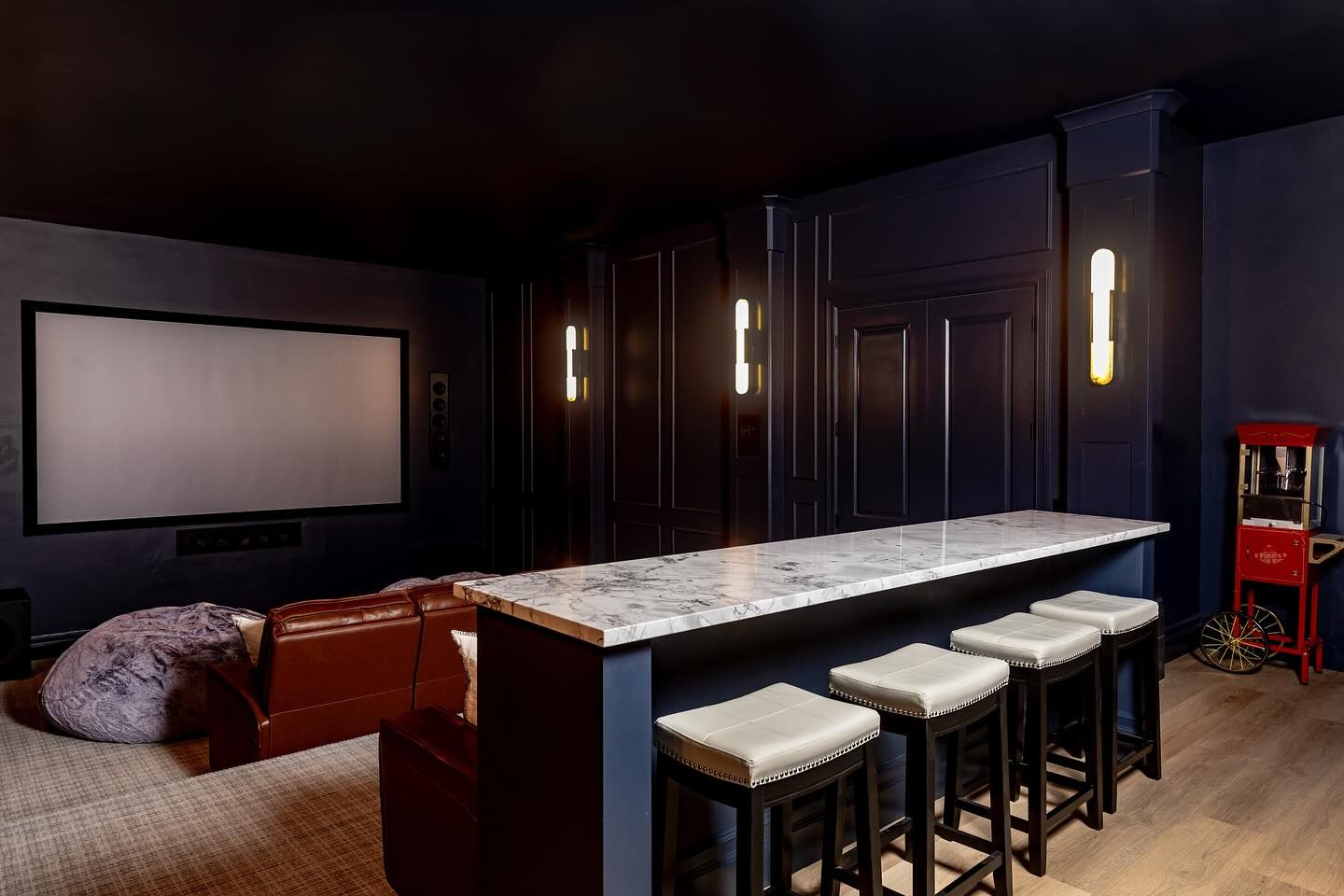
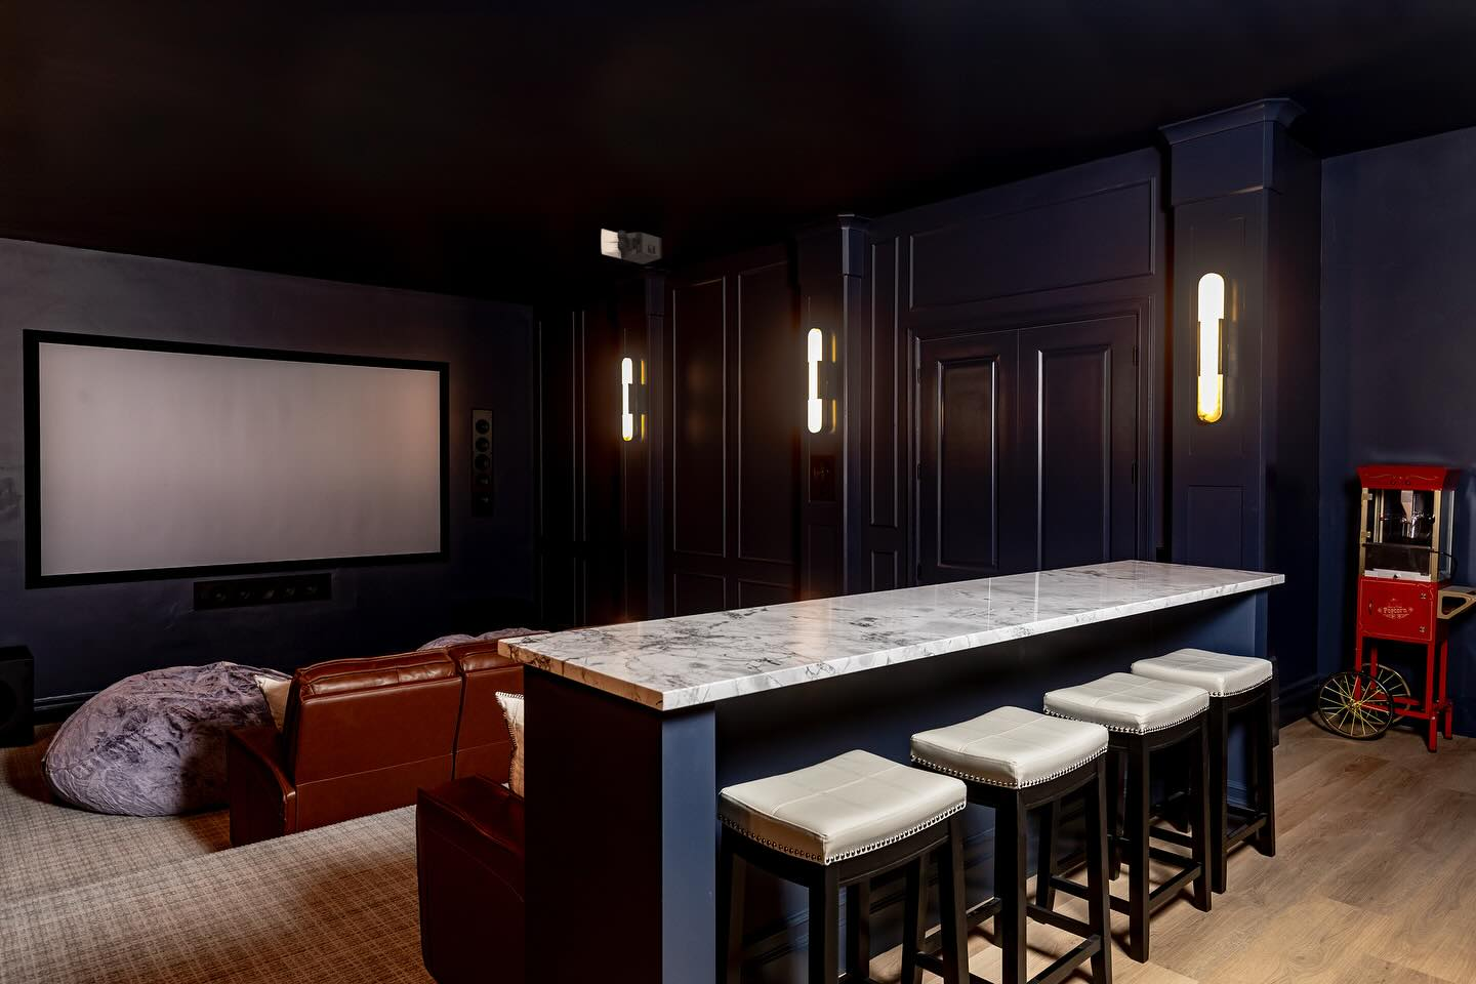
+ projector [601,227,663,266]
